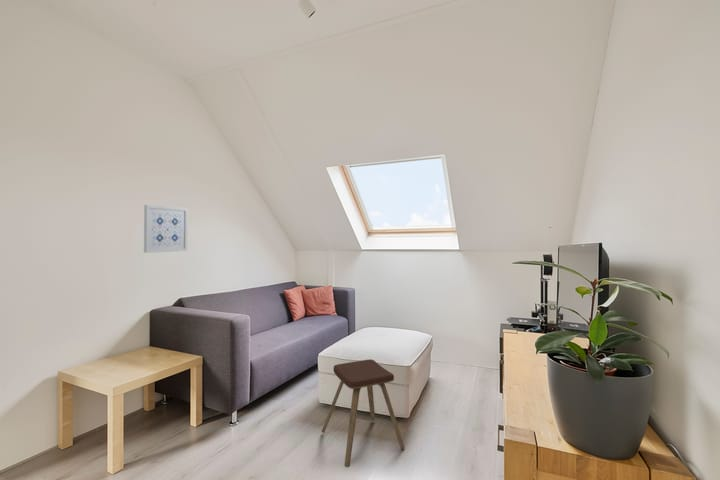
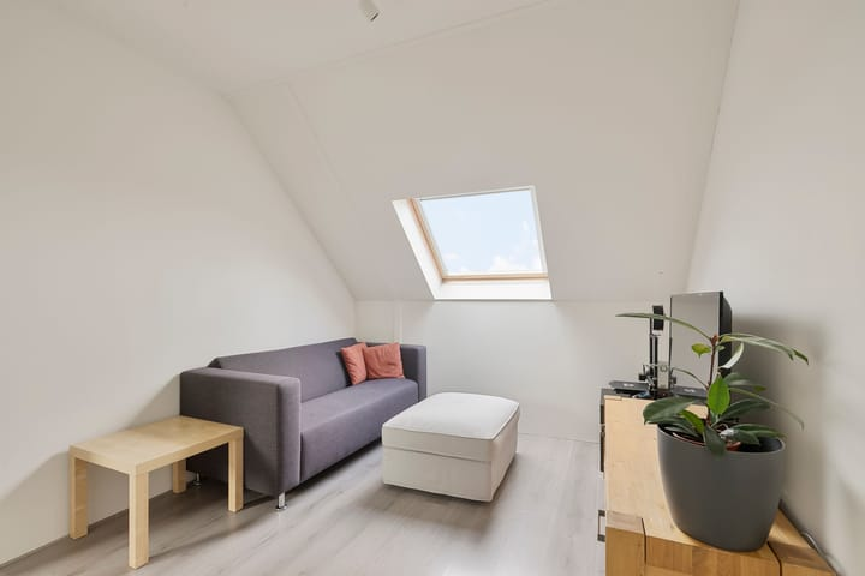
- wall art [143,204,189,254]
- music stool [321,358,406,468]
